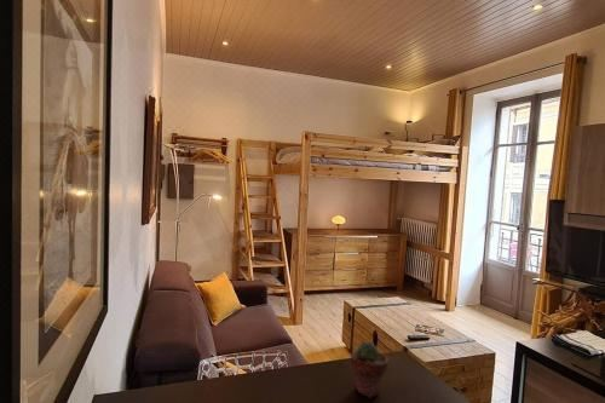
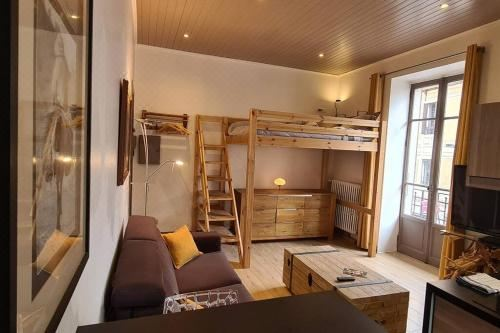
- potted succulent [350,340,390,399]
